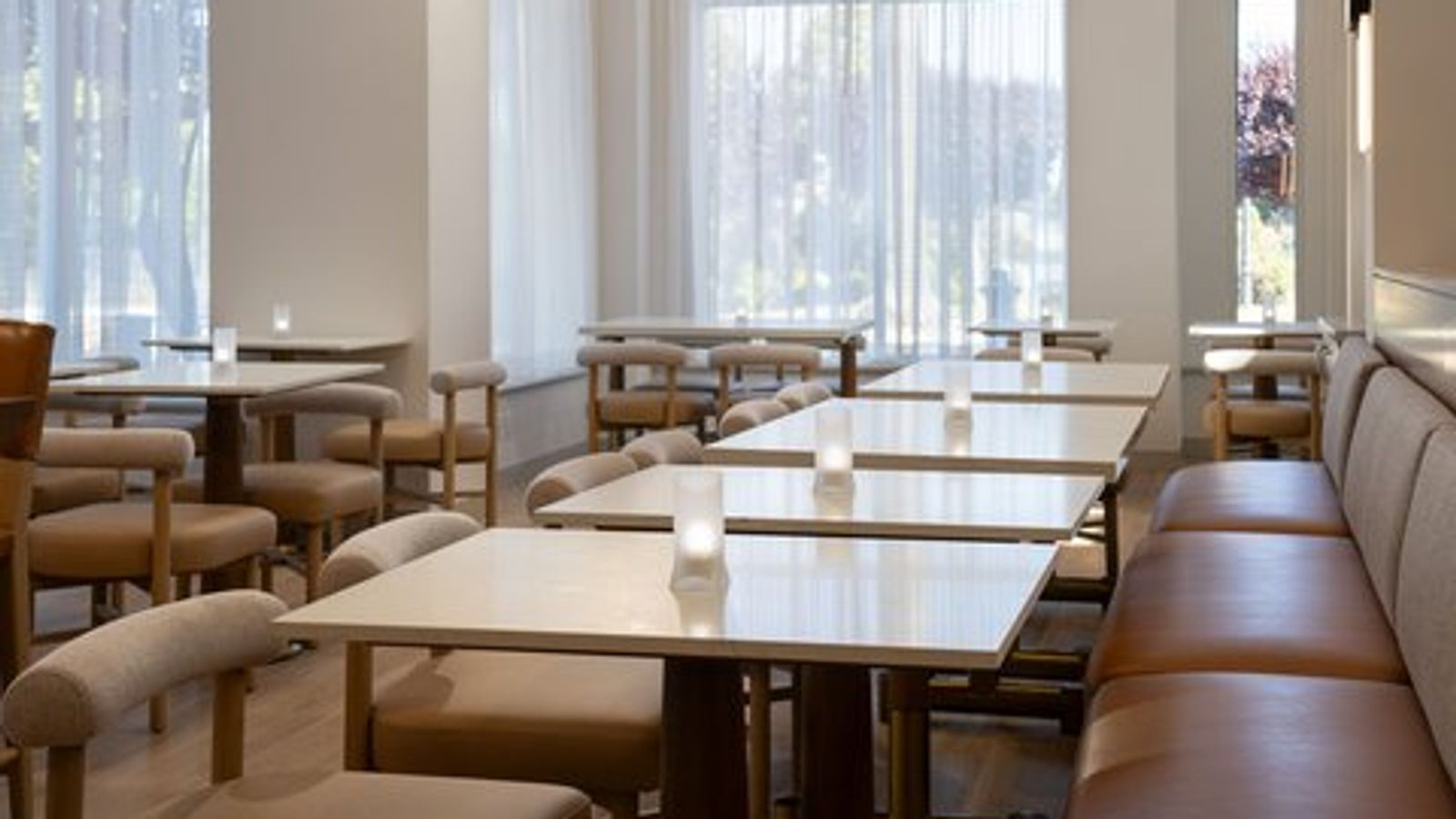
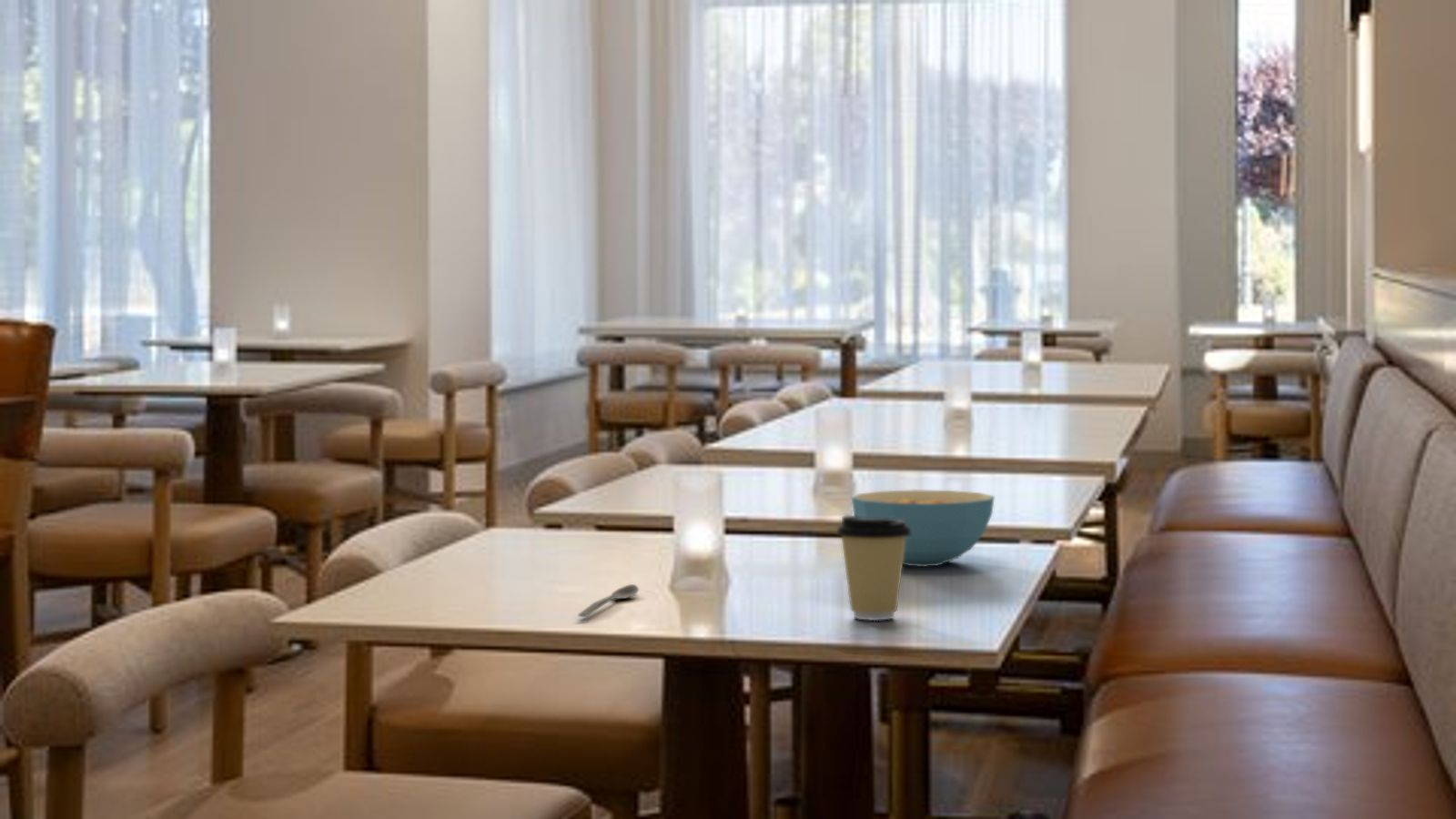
+ coffee cup [835,514,912,622]
+ spoon [577,583,640,618]
+ cereal bowl [851,489,996,568]
